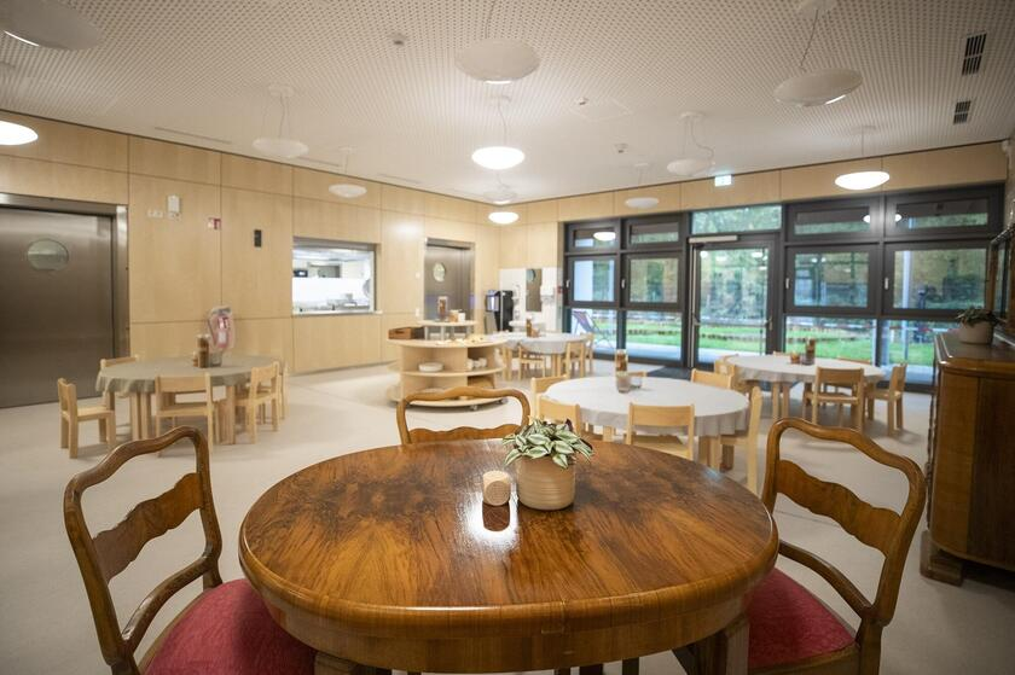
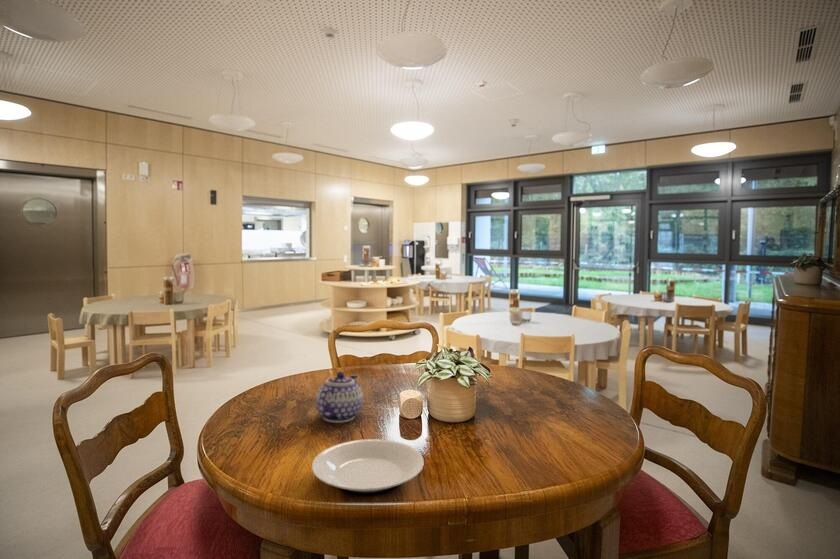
+ teapot [315,371,364,424]
+ plate [311,438,425,496]
